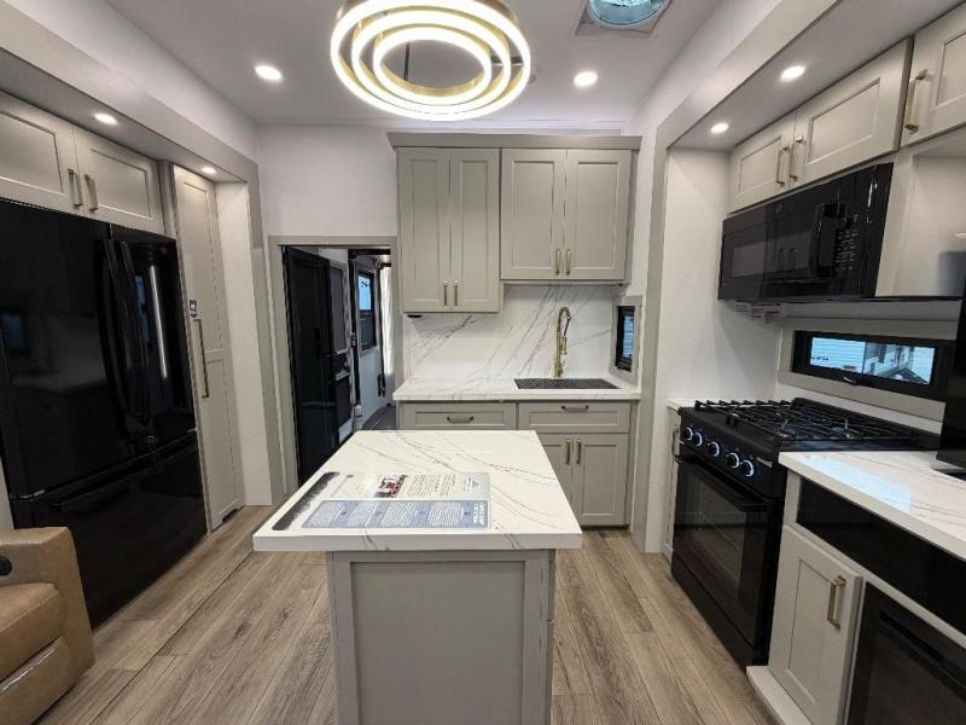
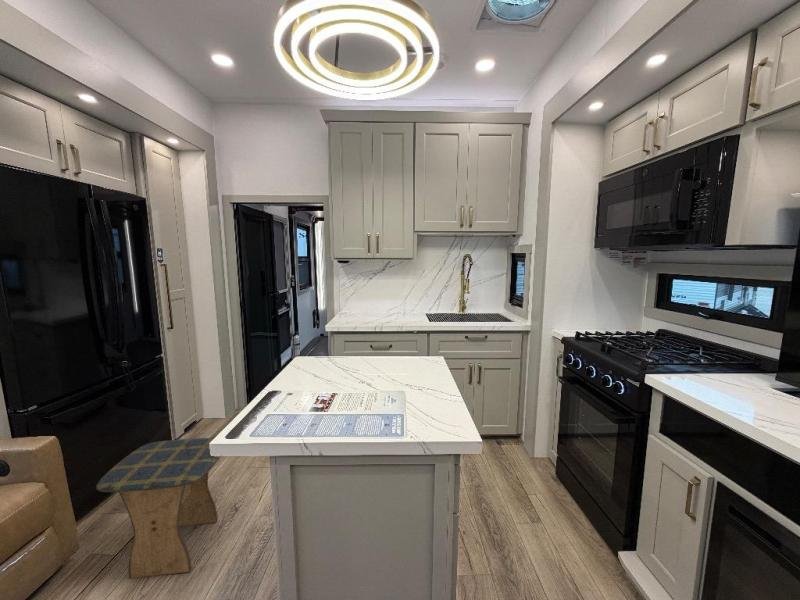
+ stool [96,437,221,580]
